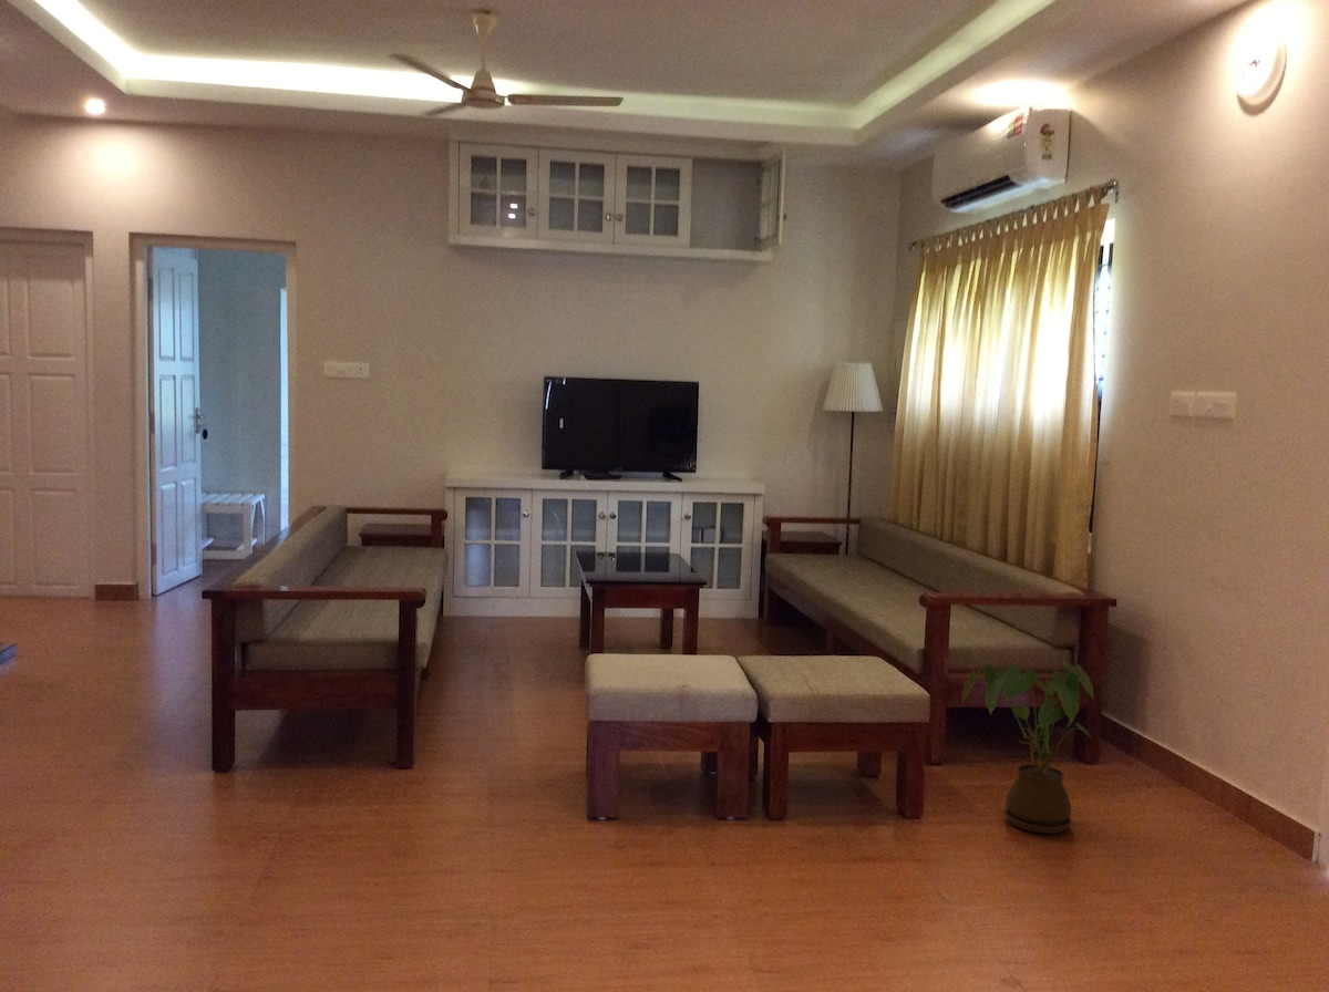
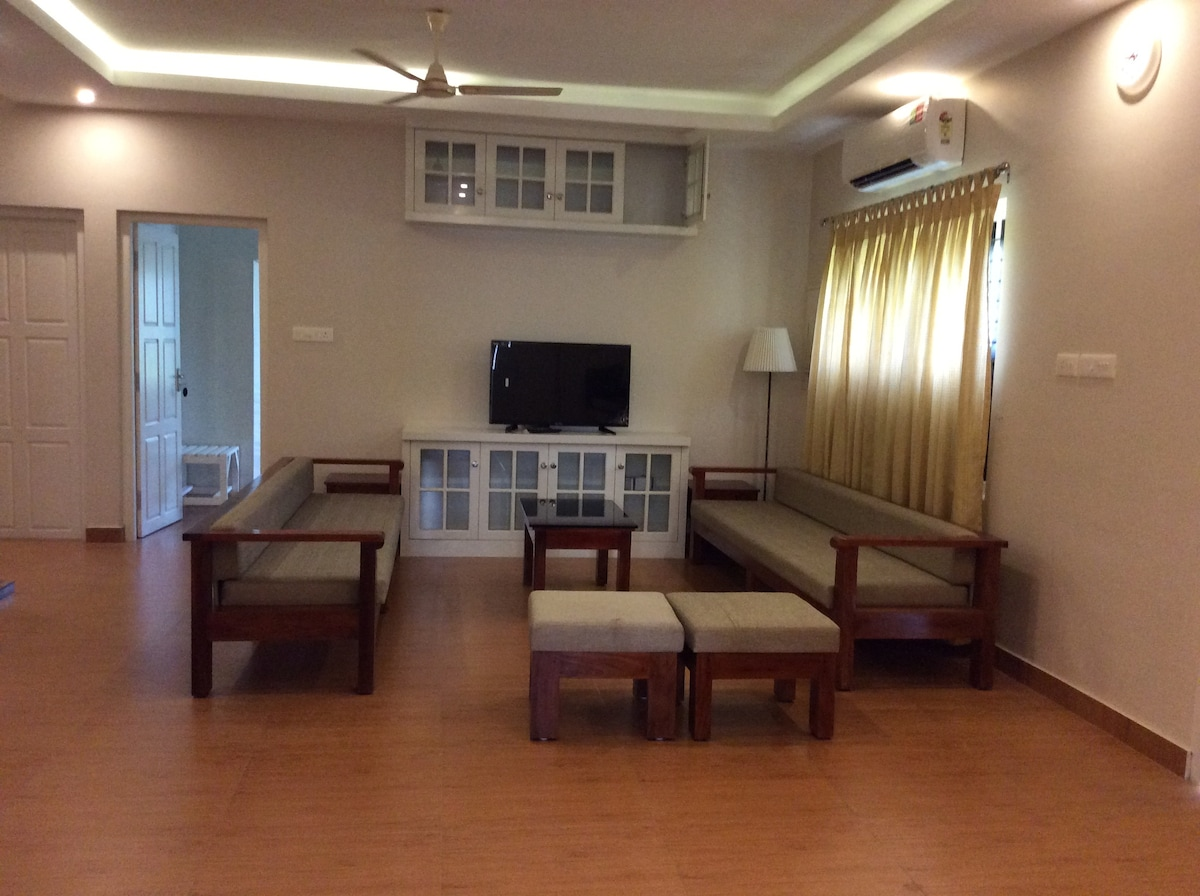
- house plant [961,657,1096,835]
